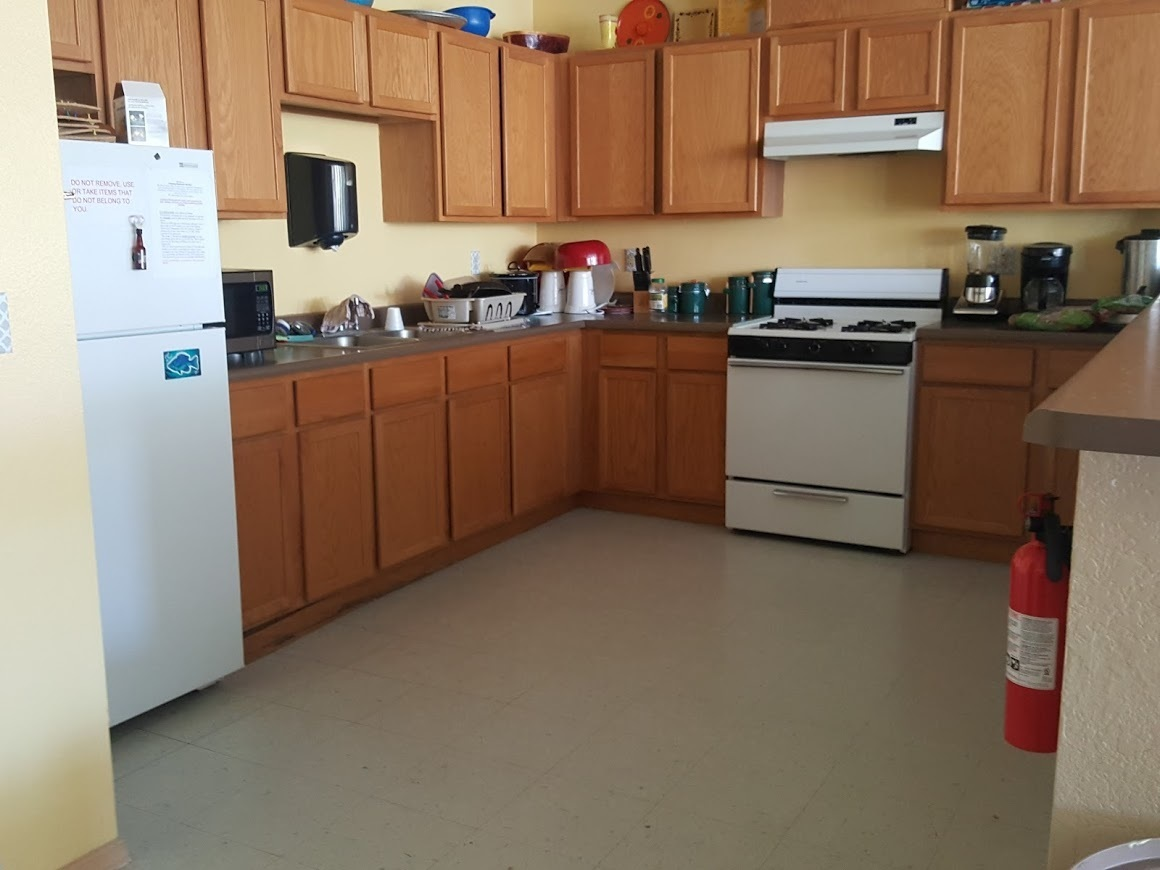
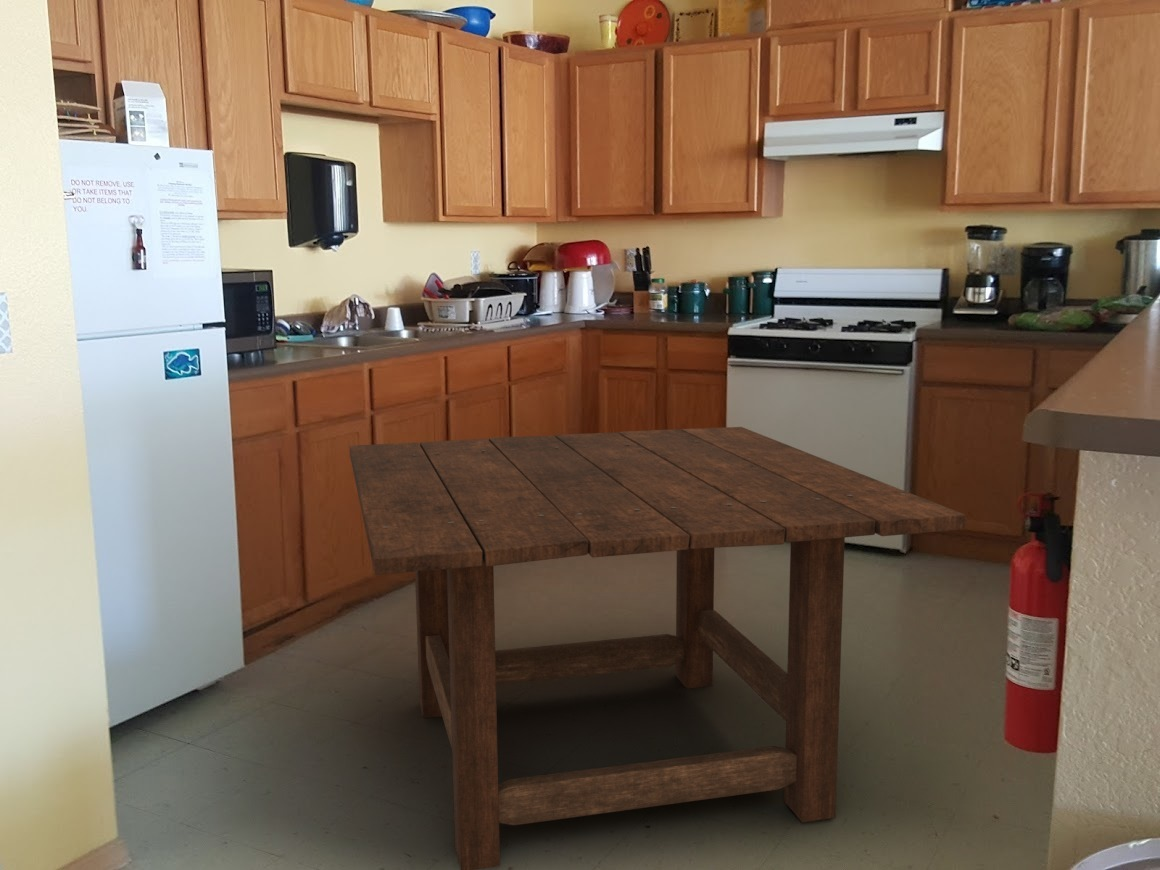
+ dining table [349,426,967,870]
